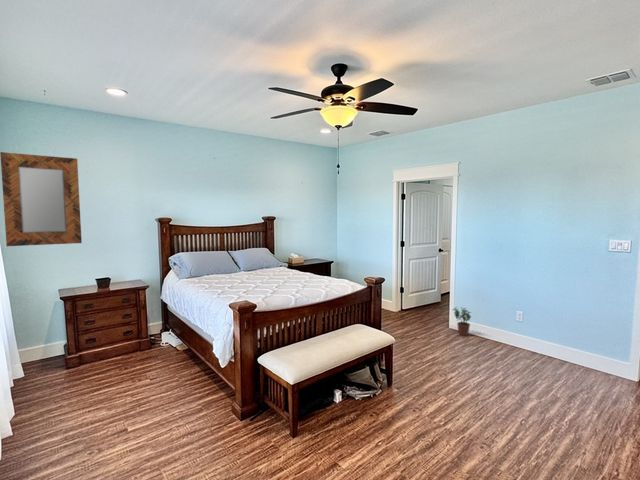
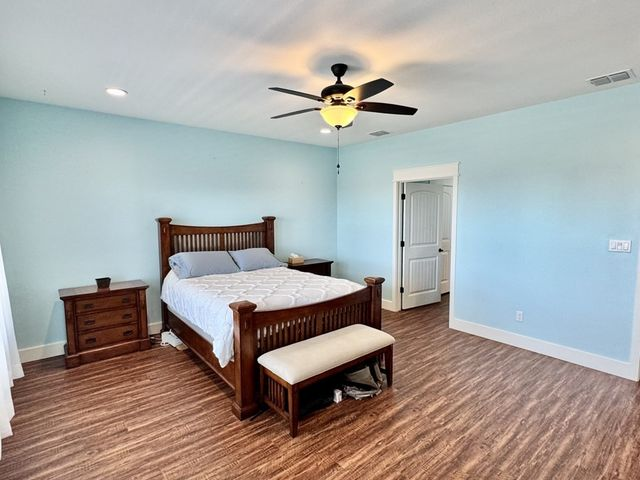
- home mirror [0,151,83,247]
- potted plant [452,306,472,337]
